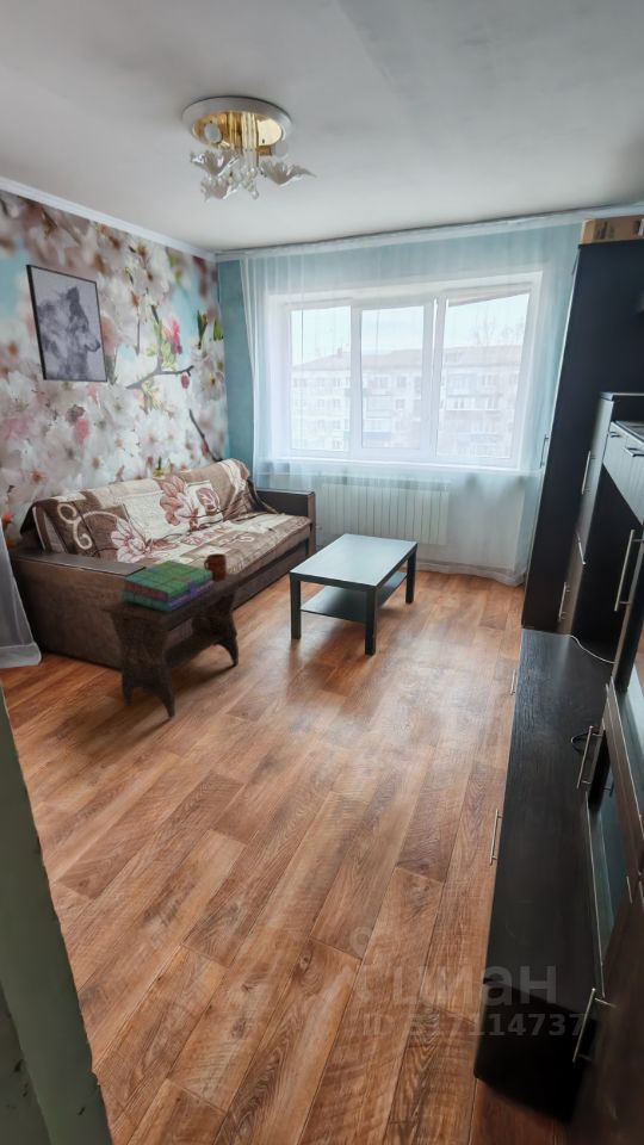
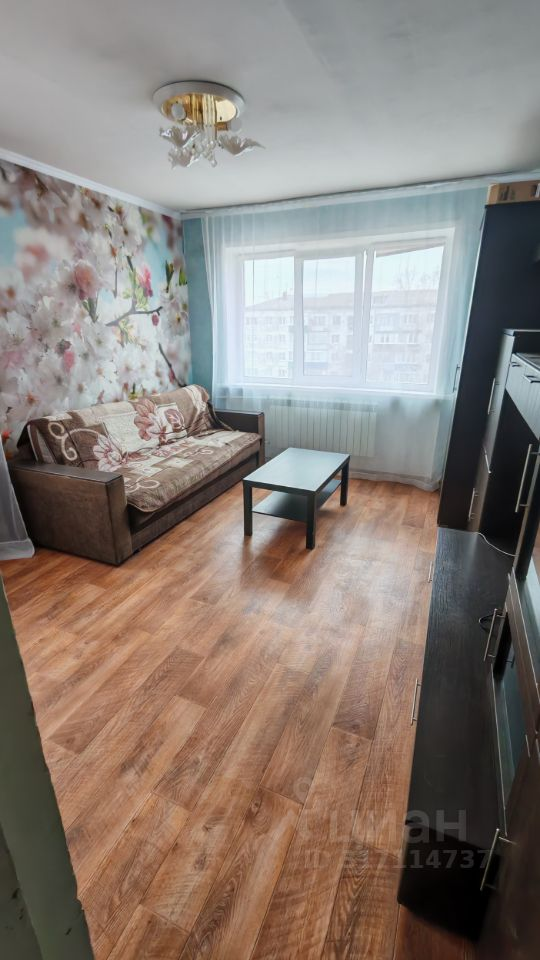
- footstool [100,571,244,719]
- mug [203,552,228,580]
- stack of books [119,558,213,612]
- wall art [25,264,109,384]
